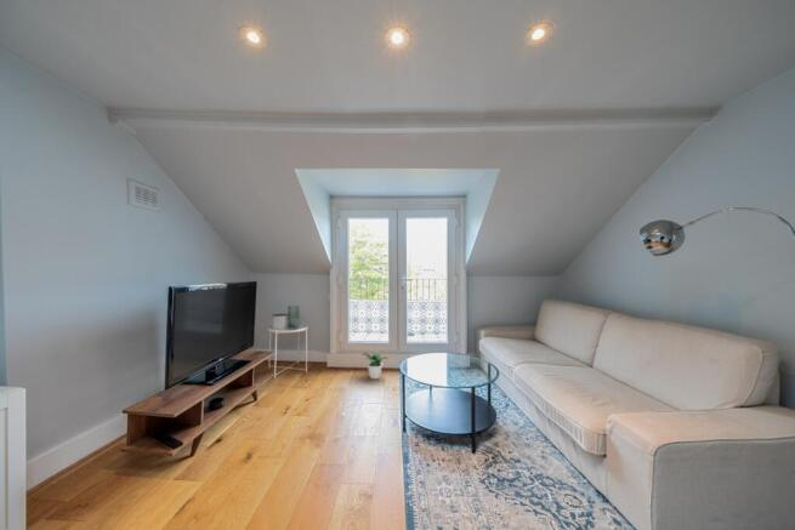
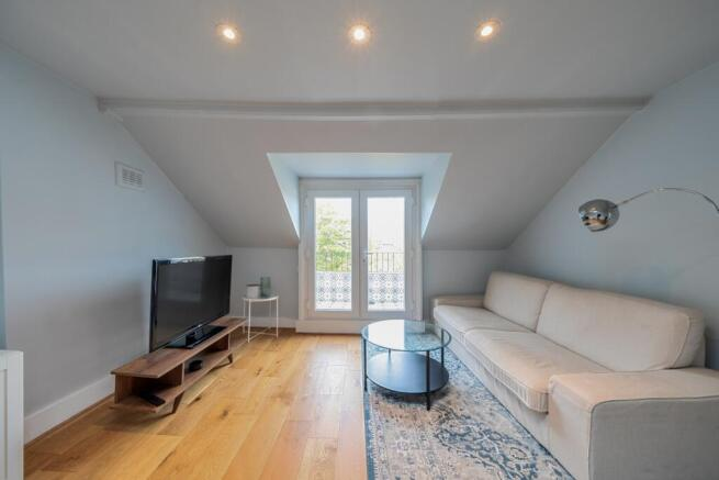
- potted plant [360,349,388,380]
